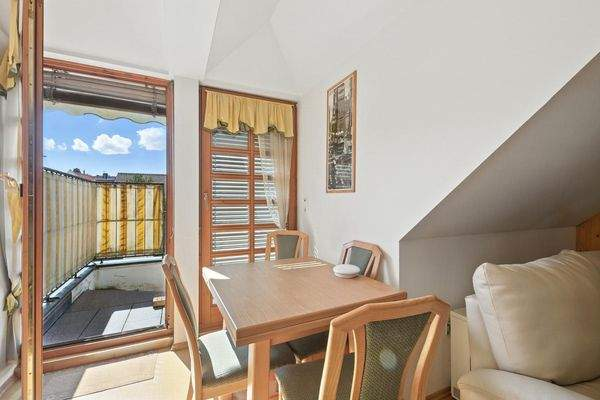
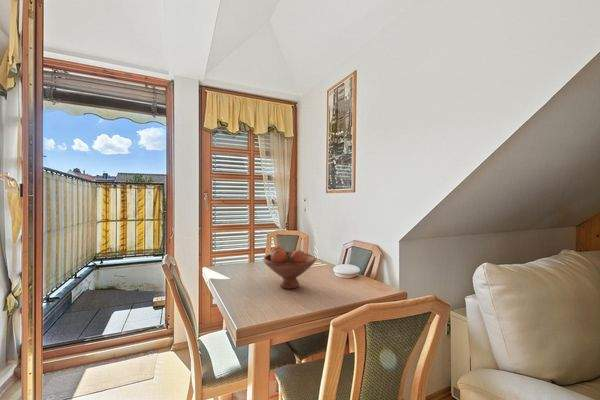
+ fruit bowl [262,245,317,290]
